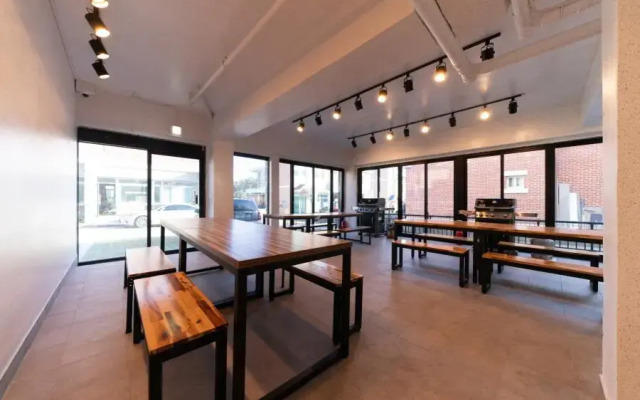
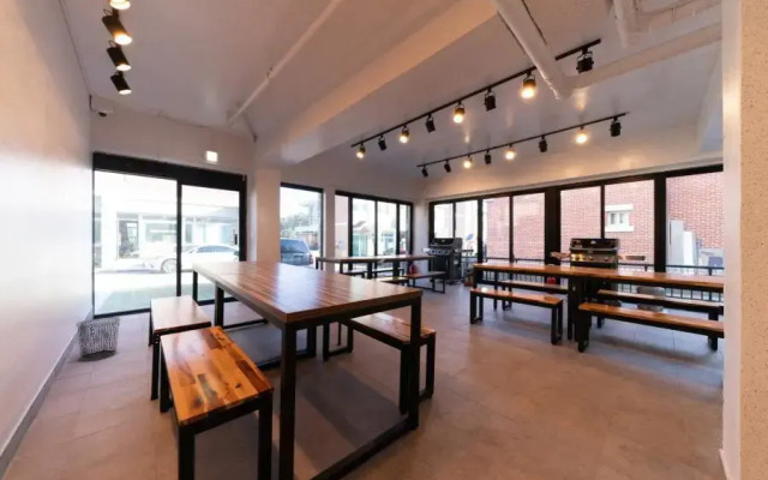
+ waste bin [74,316,122,362]
